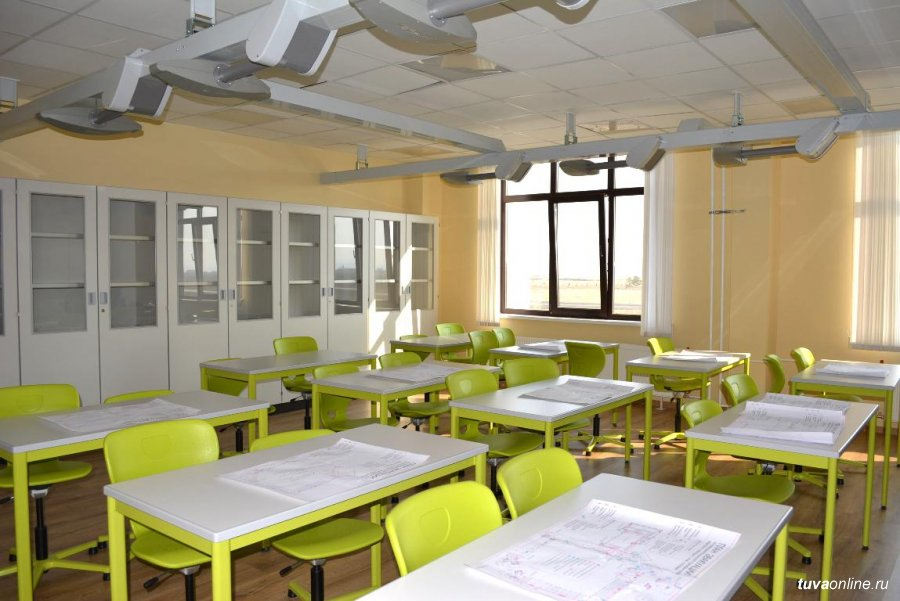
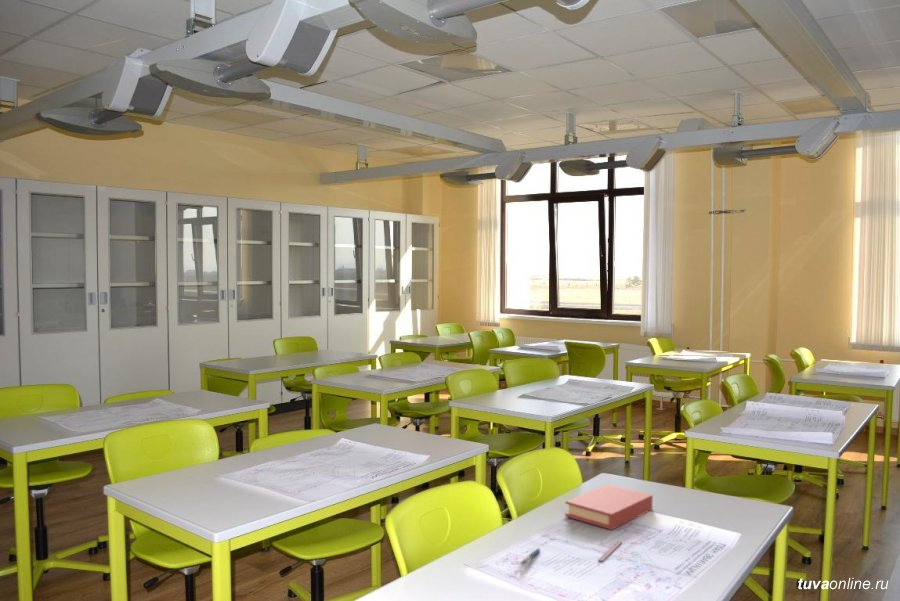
+ ruler [597,540,623,562]
+ book [564,483,654,531]
+ pen [519,548,541,567]
